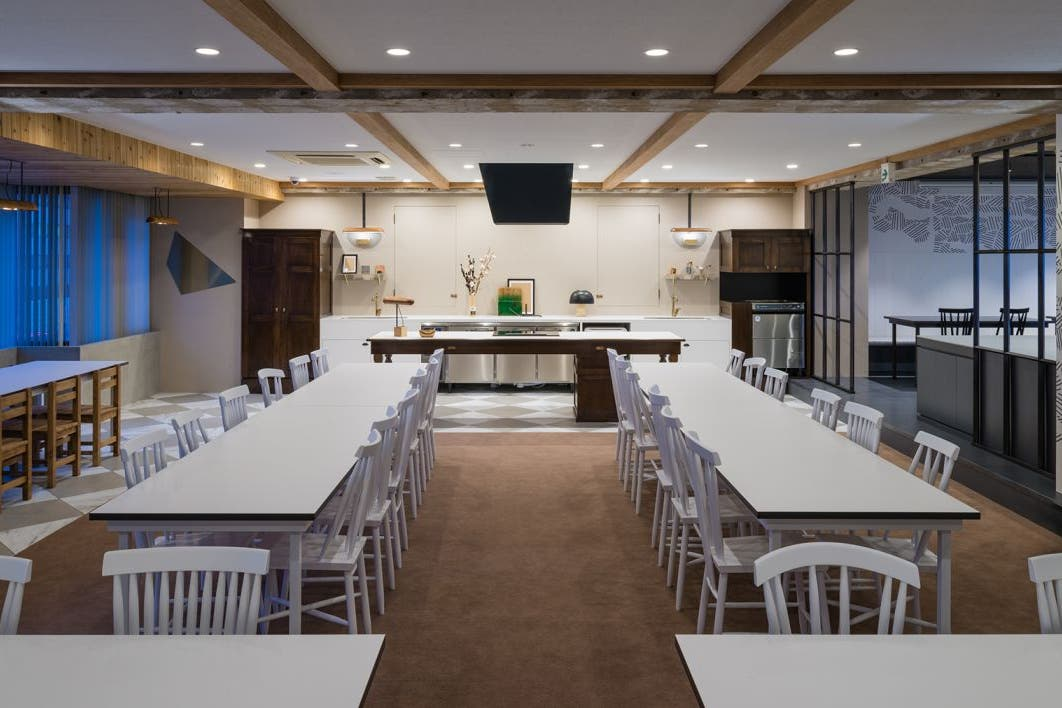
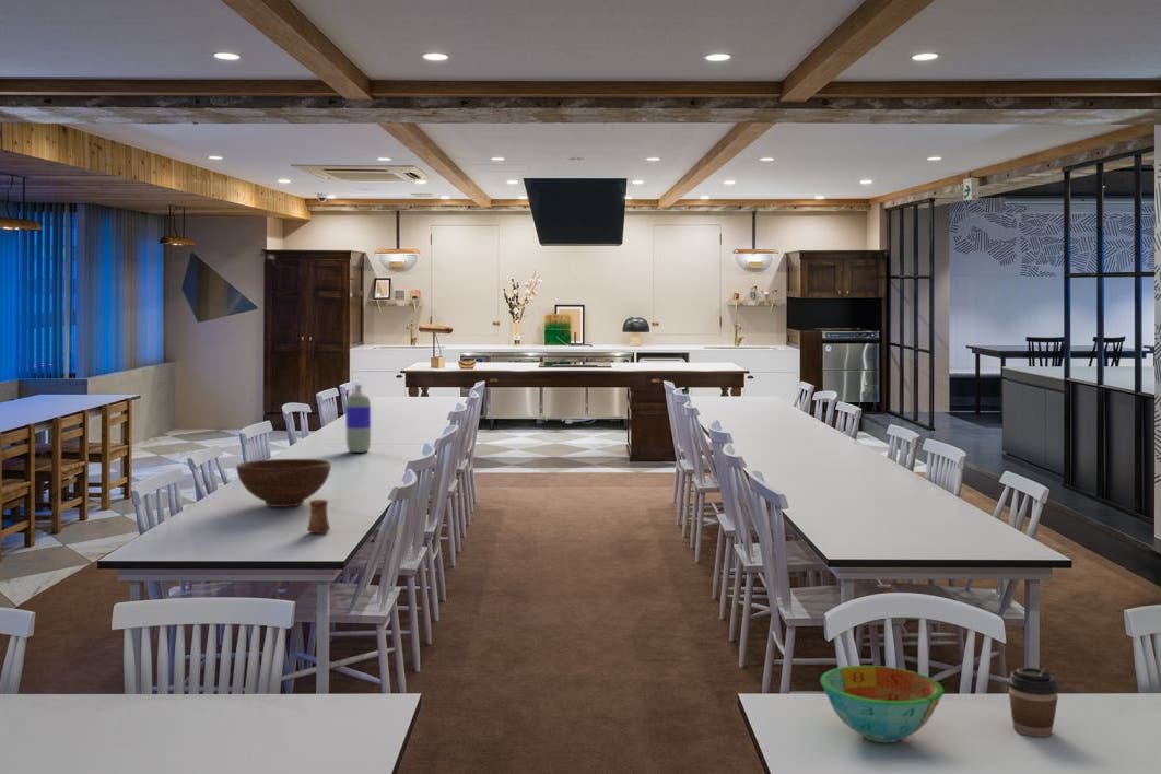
+ coffee cup [1006,666,1060,738]
+ cup [306,499,331,535]
+ bottle [344,384,372,454]
+ fruit bowl [235,458,332,508]
+ bowl [819,665,945,743]
